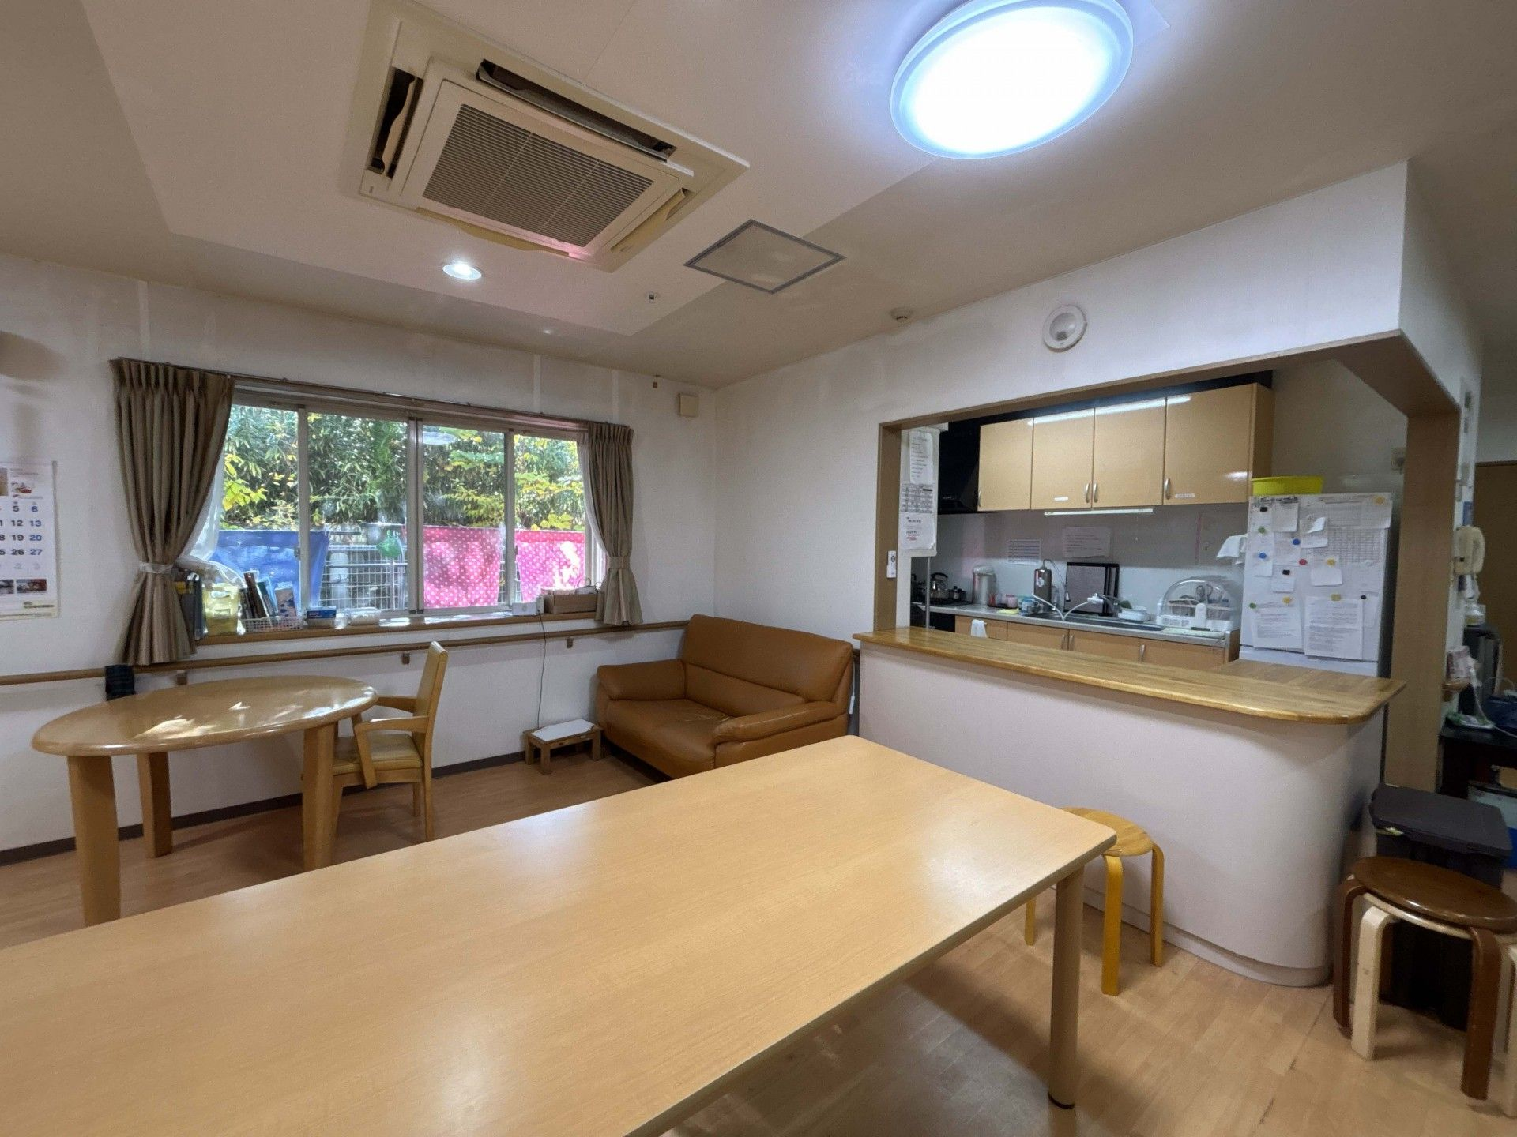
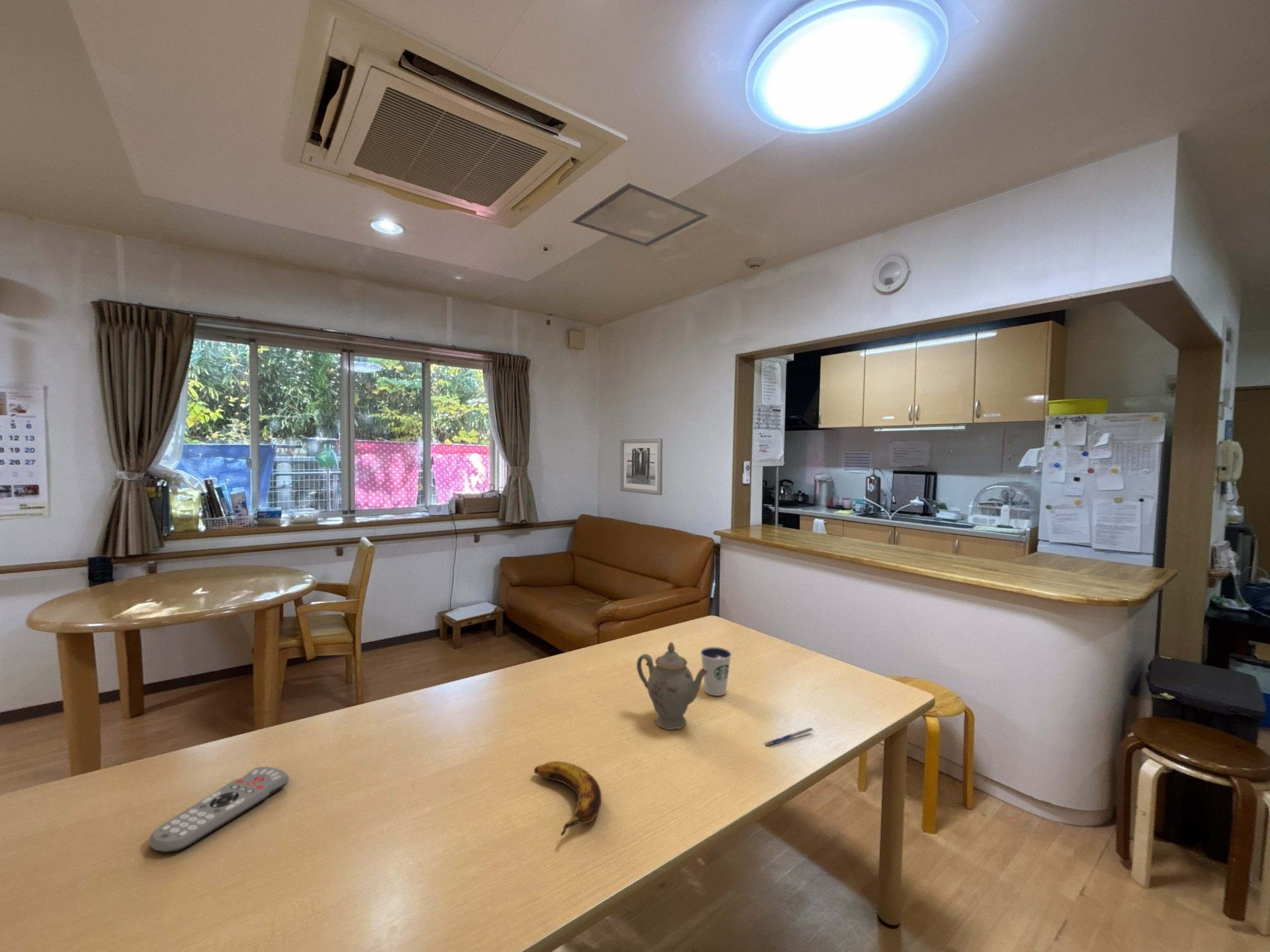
+ dixie cup [700,647,732,696]
+ wall art [620,438,663,496]
+ remote control [149,766,290,853]
+ pen [764,727,814,748]
+ banana [534,760,602,836]
+ chinaware [636,641,708,731]
